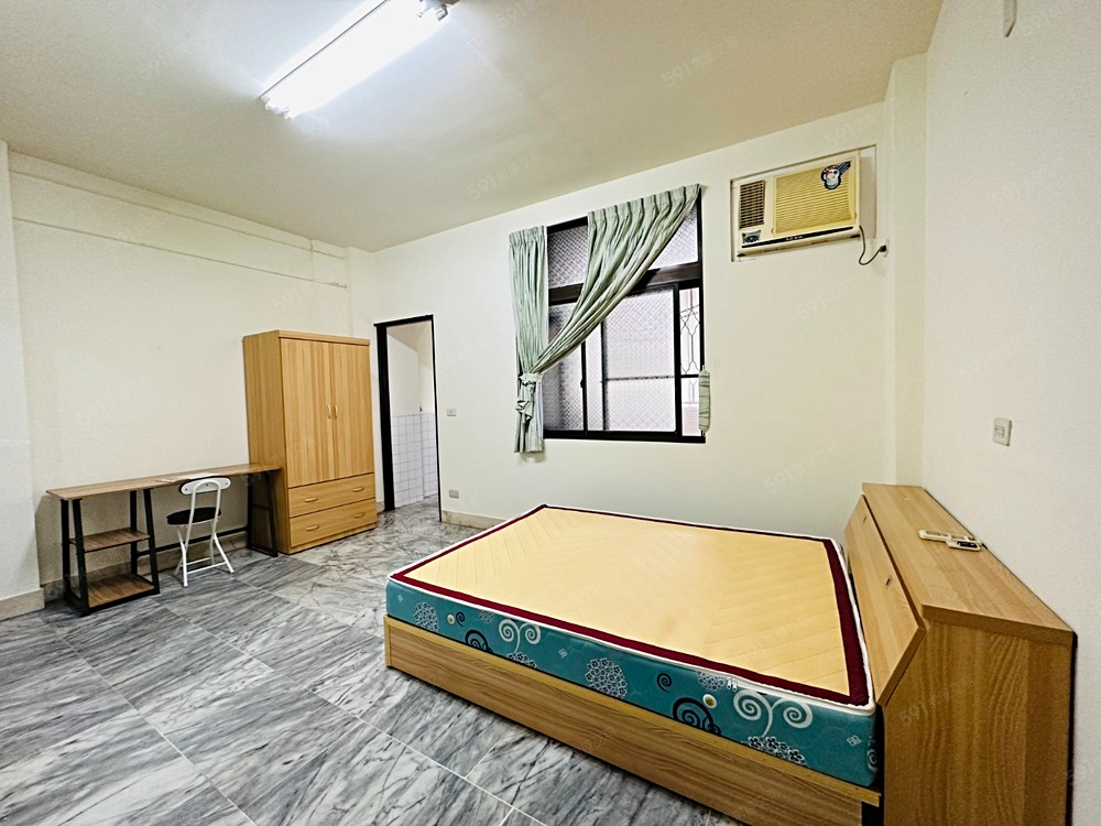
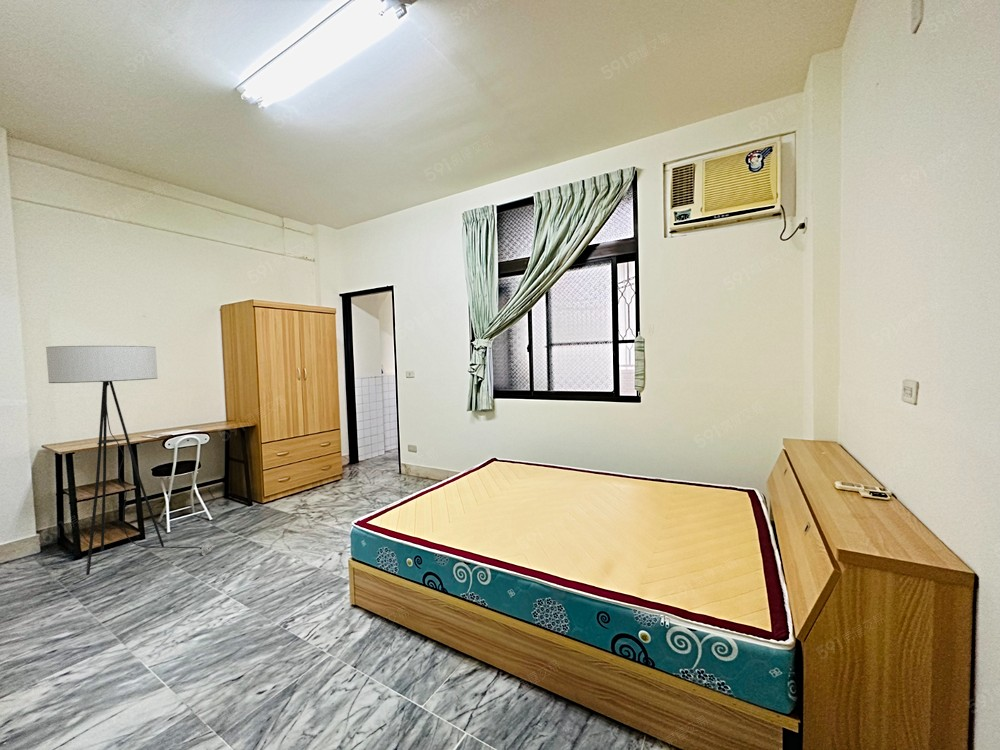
+ floor lamp [45,345,216,576]
